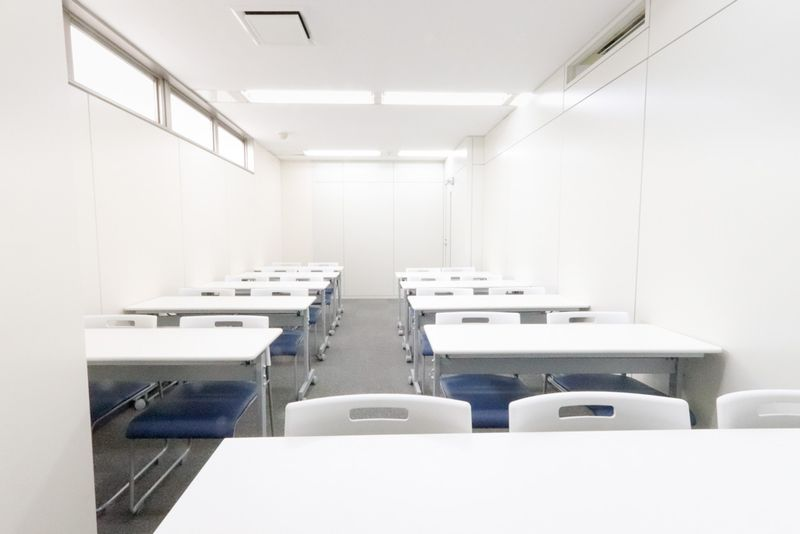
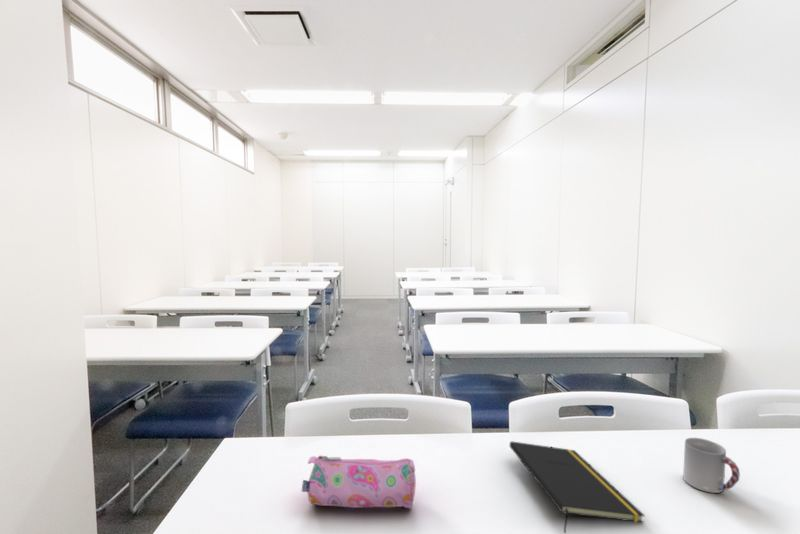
+ notepad [509,440,646,534]
+ cup [682,437,741,494]
+ pencil case [301,455,417,509]
